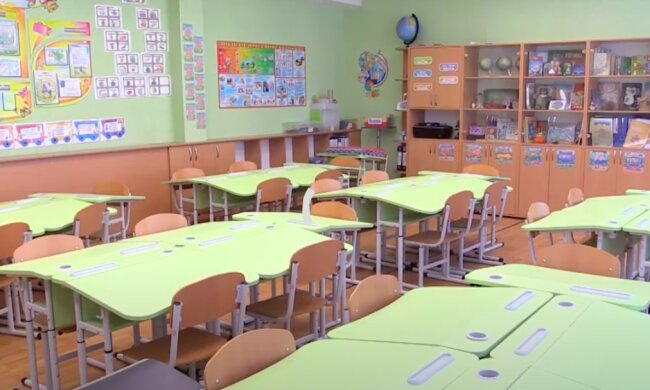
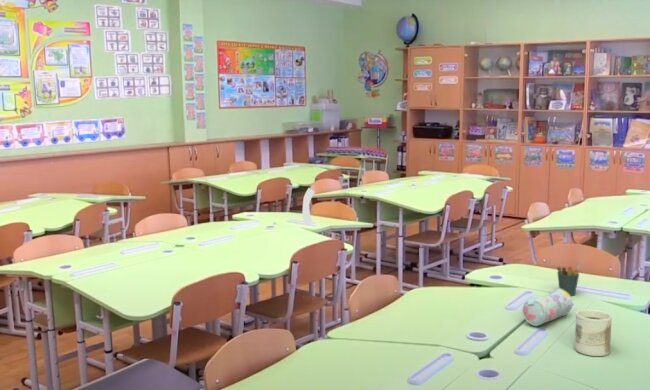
+ pencil case [521,287,573,327]
+ mug [574,309,613,357]
+ pen holder [556,261,581,297]
